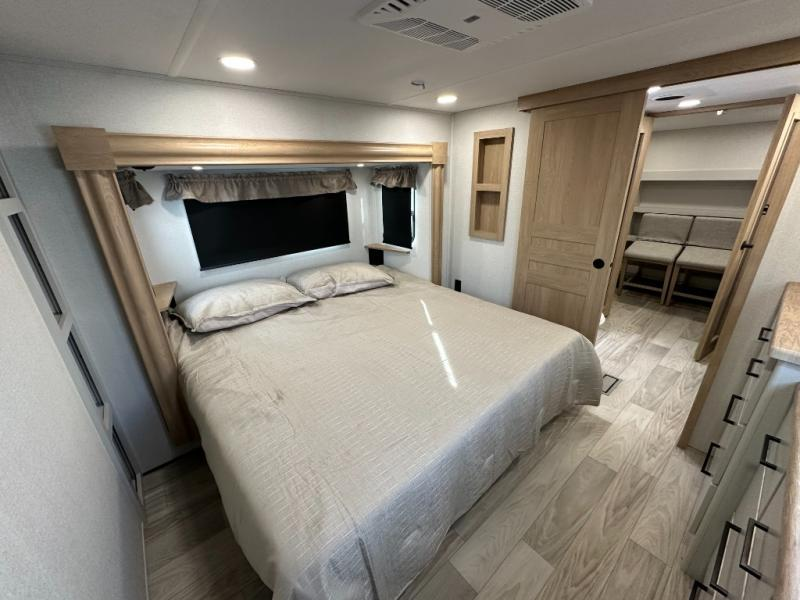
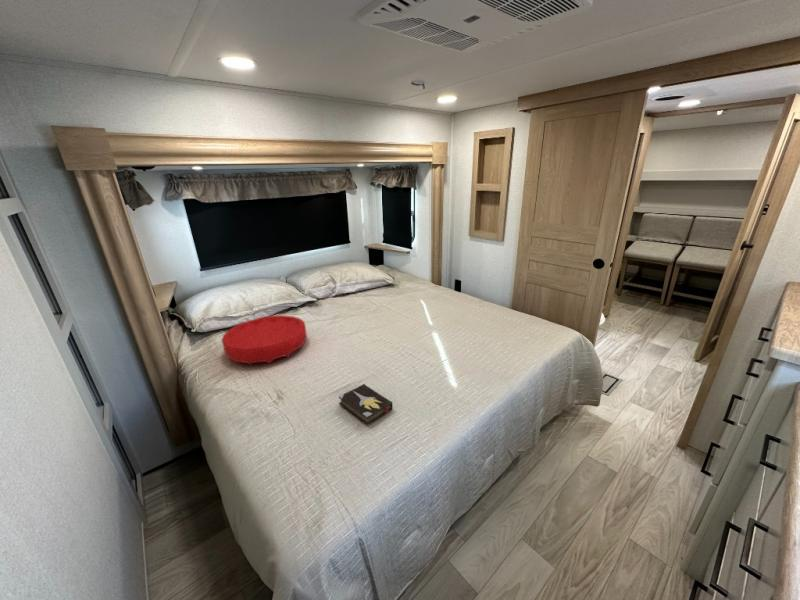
+ cushion [221,314,308,367]
+ hardback book [338,383,393,427]
